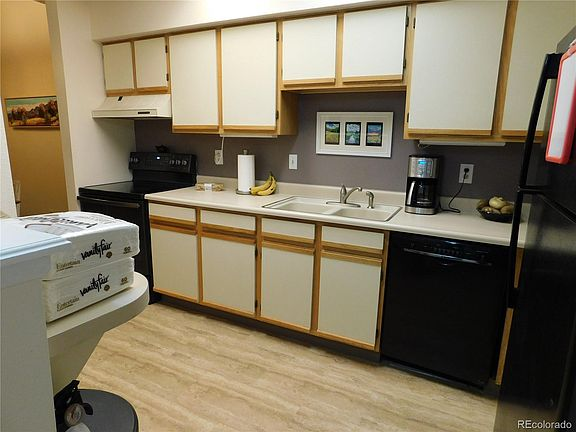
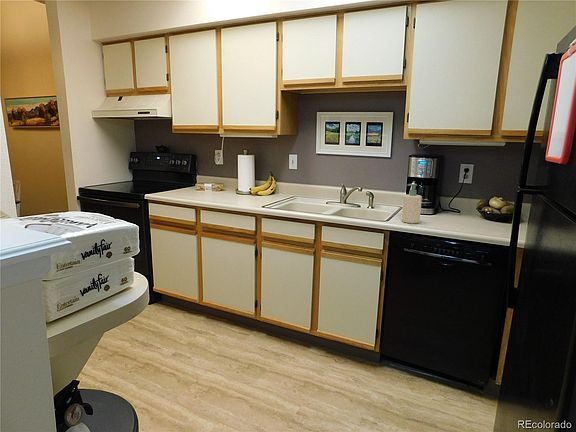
+ soap bottle [401,183,423,224]
